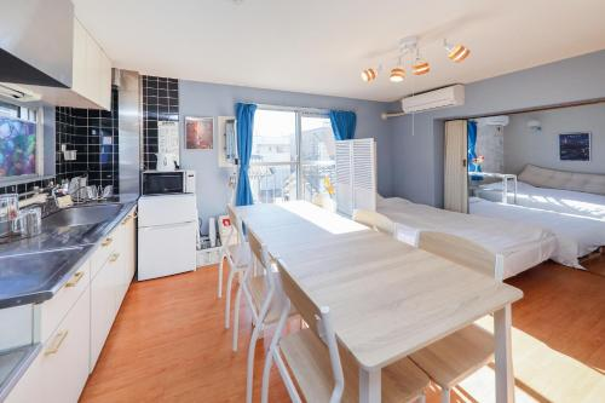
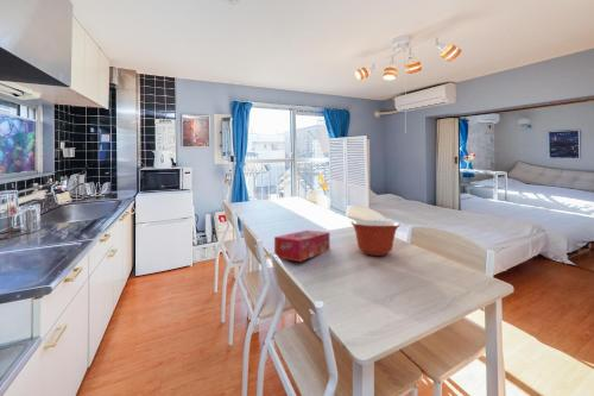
+ mixing bowl [349,219,402,257]
+ tissue box [273,230,330,263]
